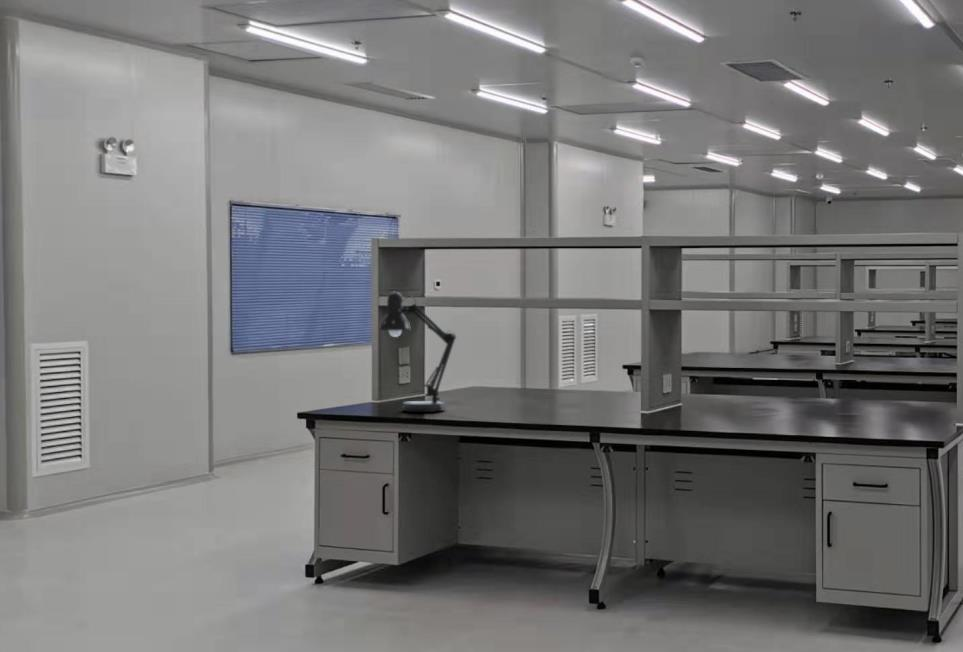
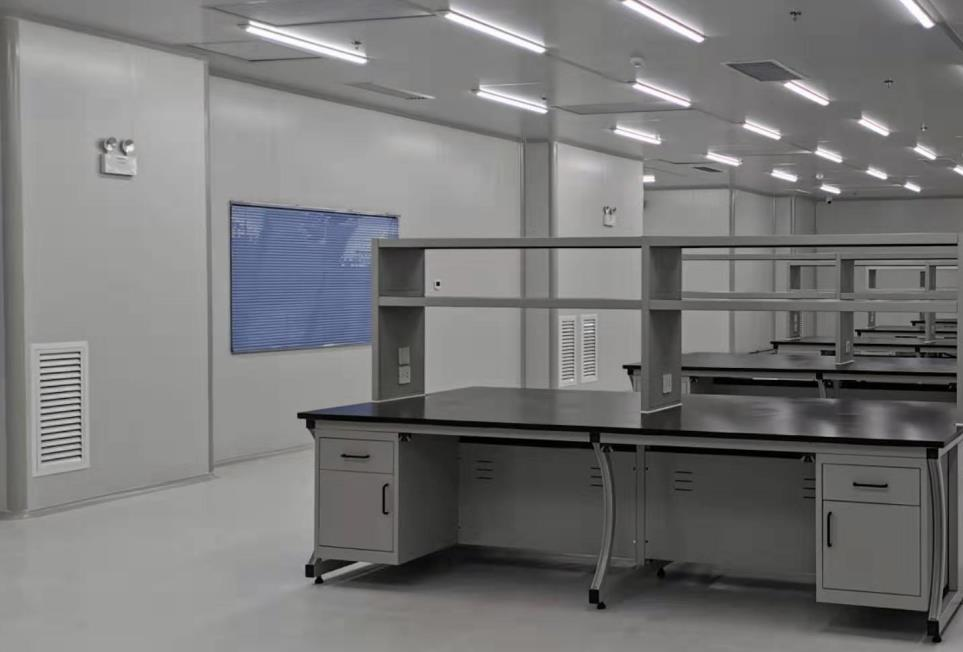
- desk lamp [378,291,457,413]
